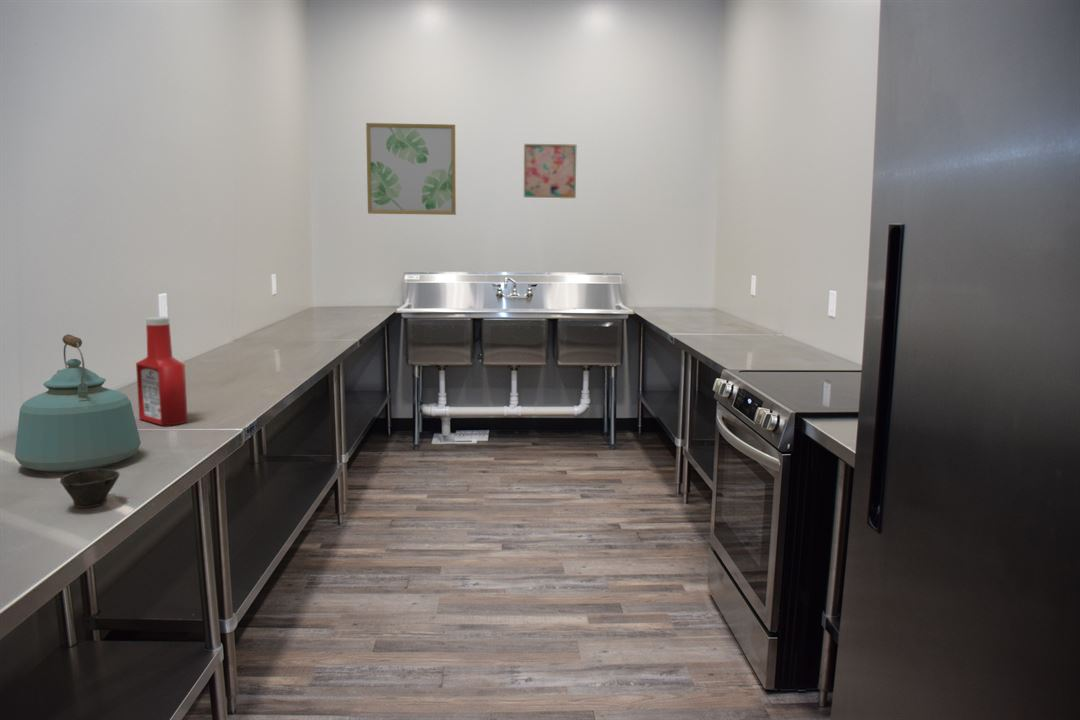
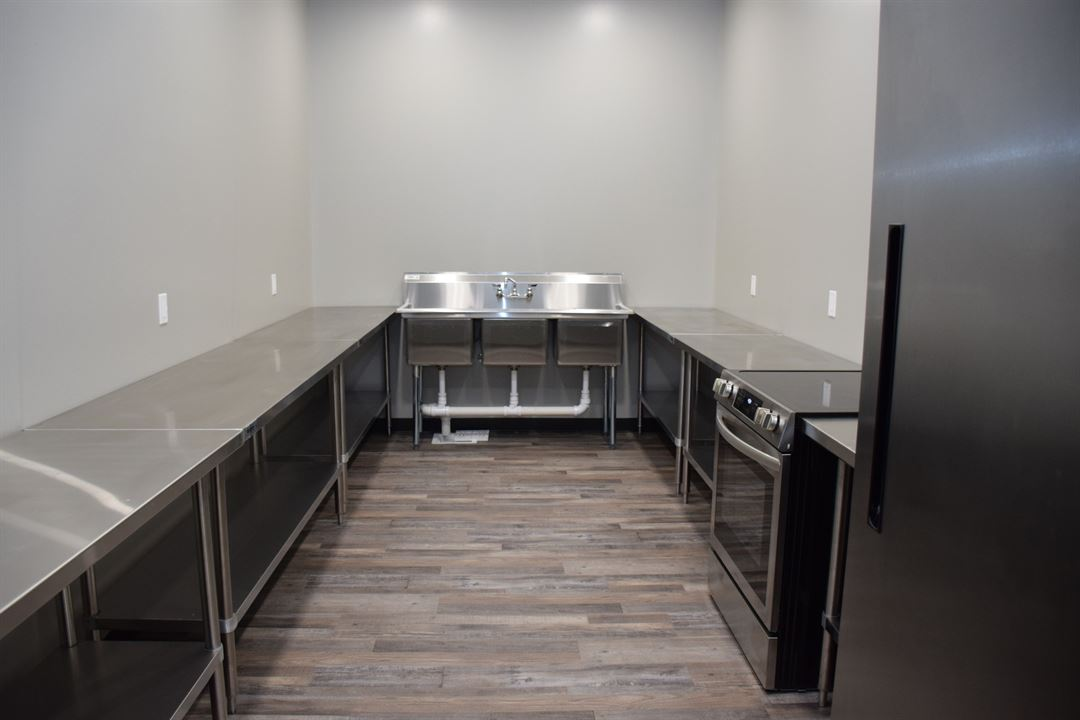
- wall art [365,122,457,216]
- kettle [14,333,142,473]
- wall art [523,143,577,200]
- cup [59,468,121,509]
- soap bottle [135,316,189,426]
